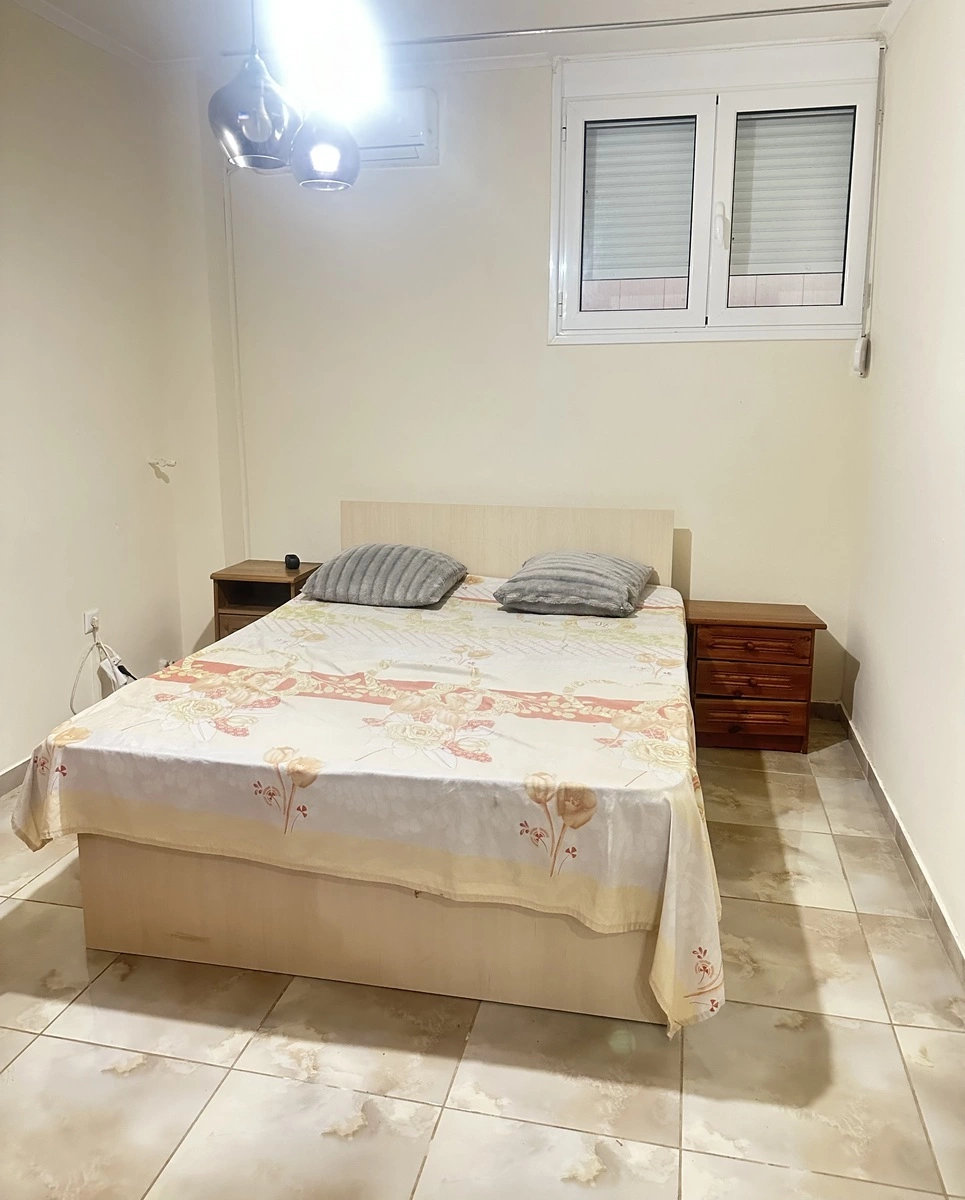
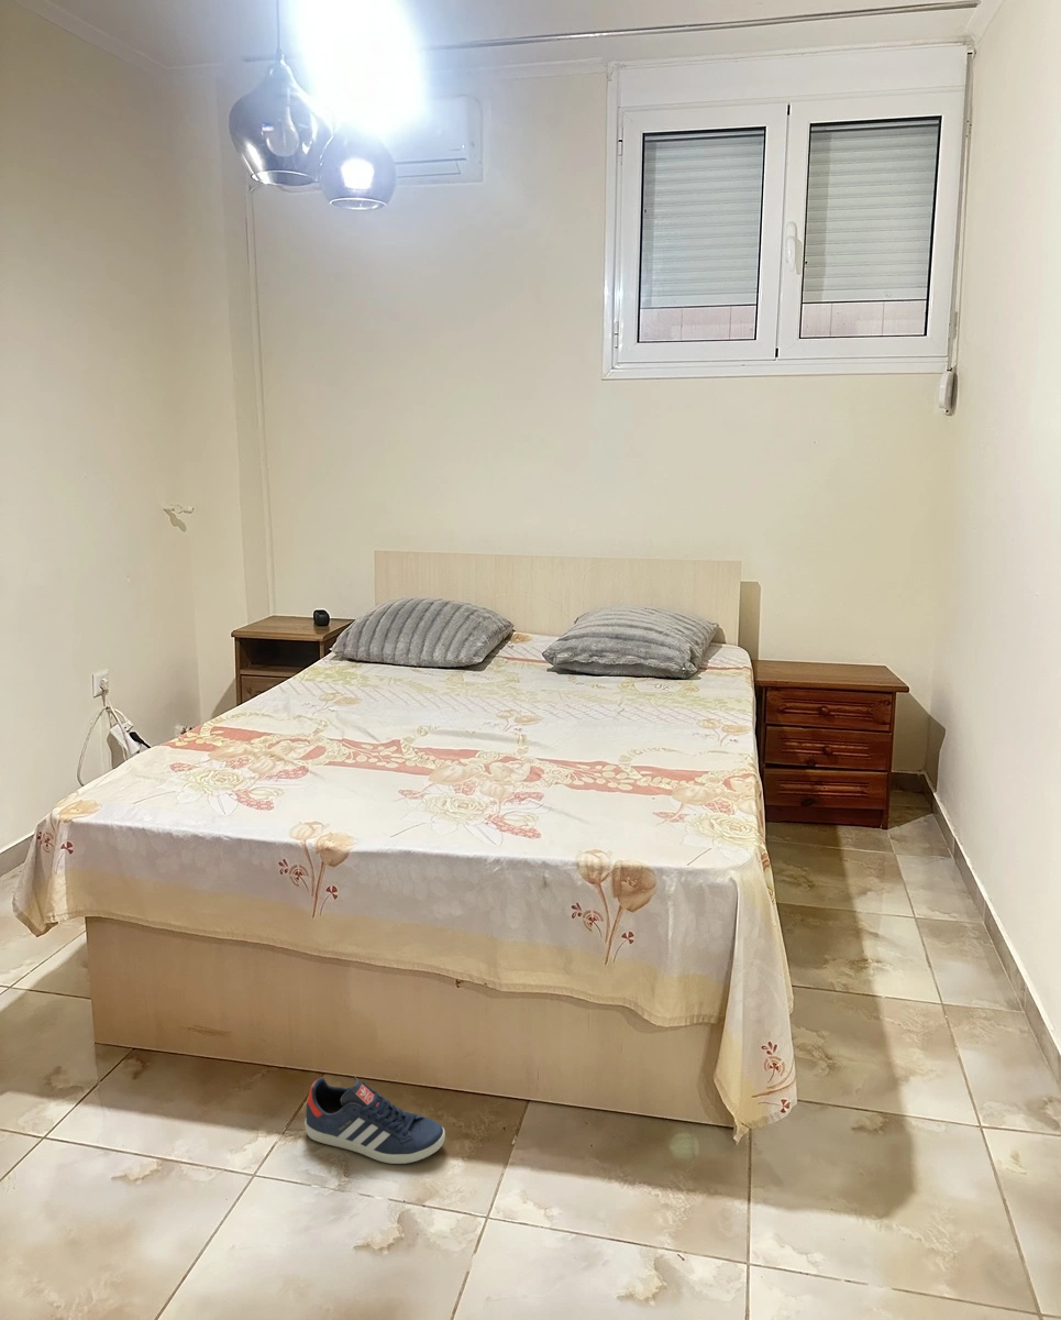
+ sneaker [303,1076,446,1165]
